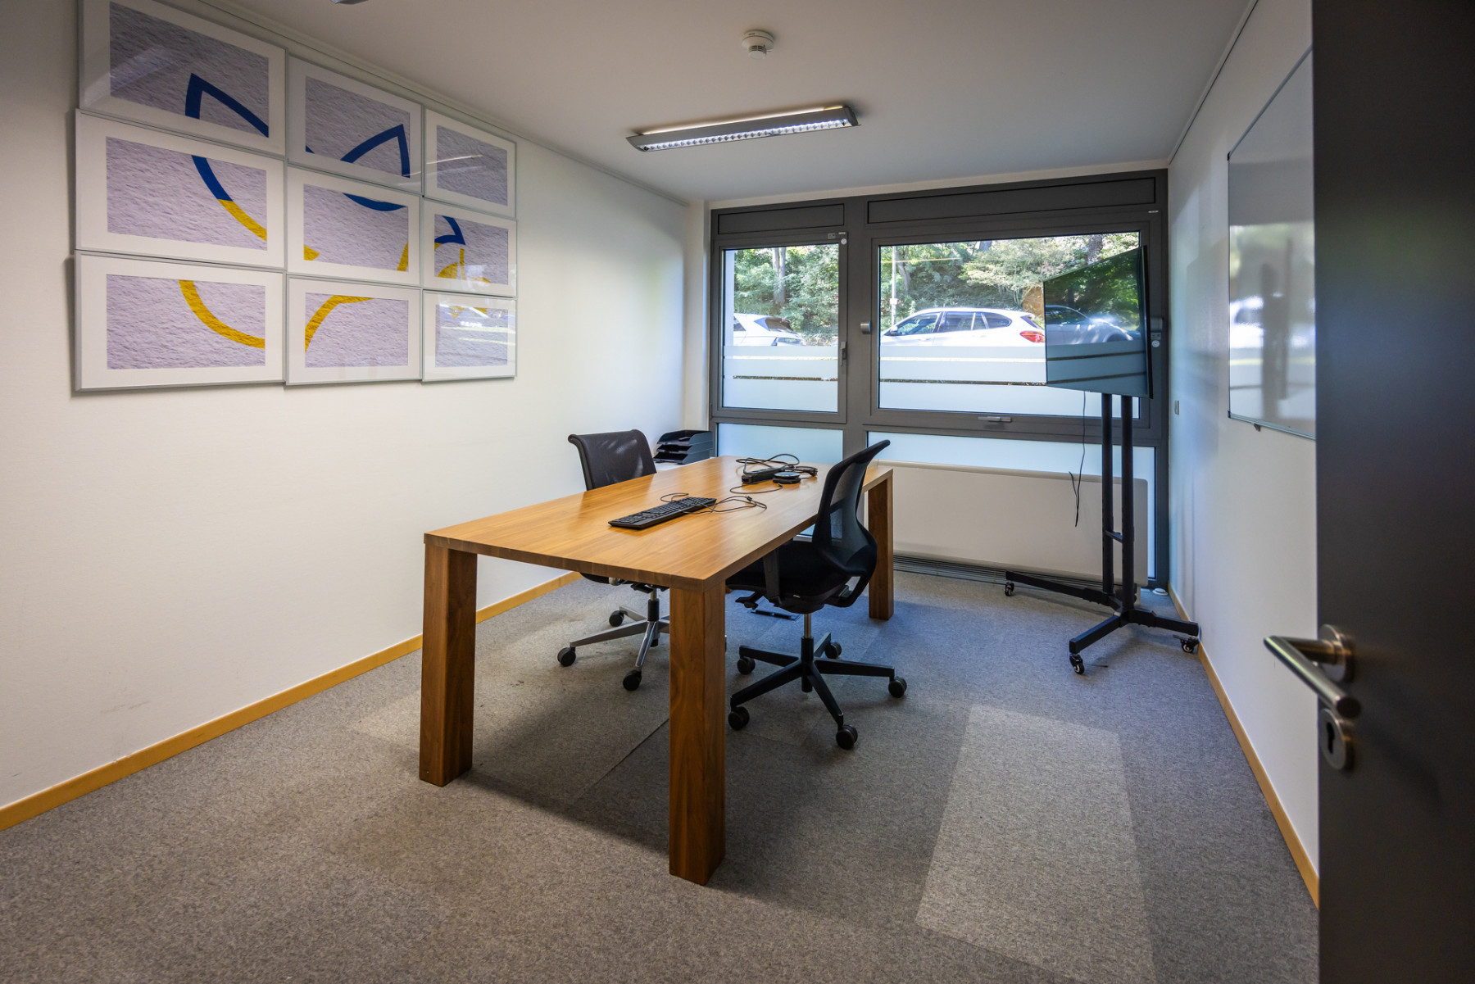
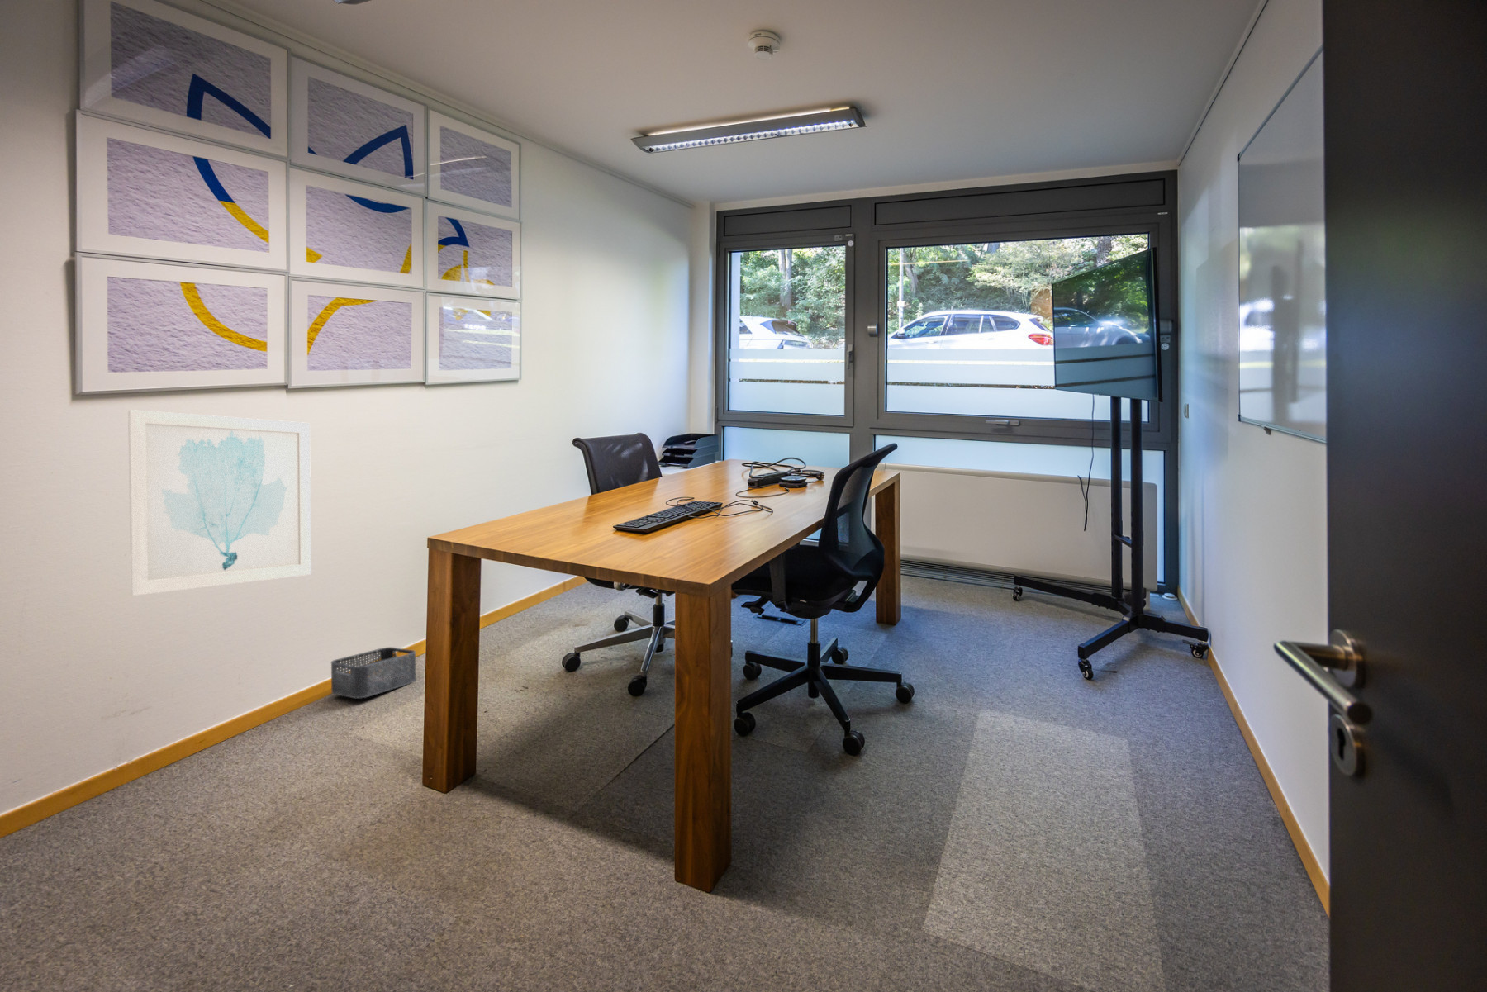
+ wall art [127,409,312,597]
+ storage bin [330,647,417,700]
